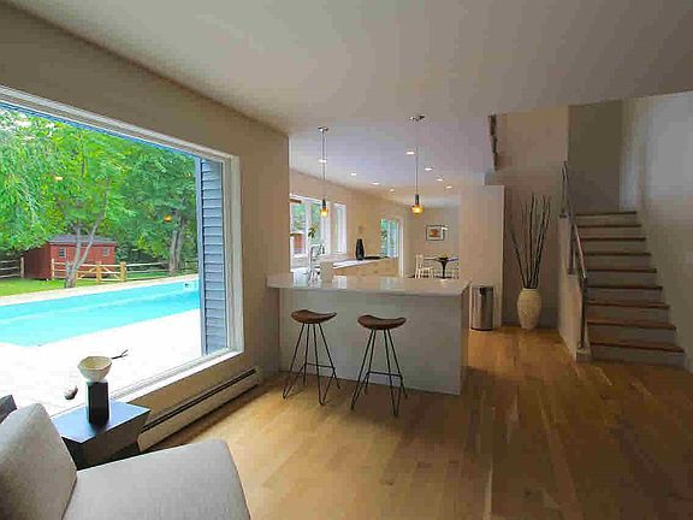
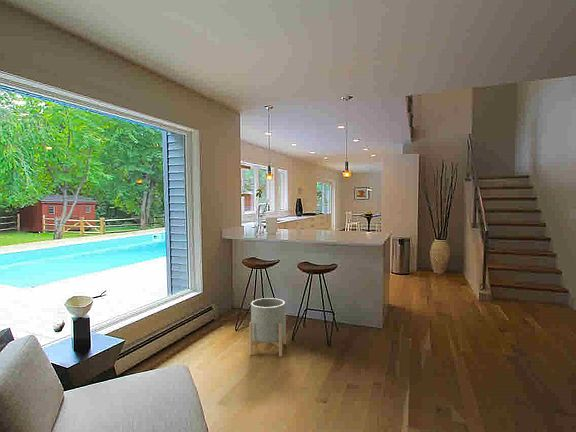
+ planter [248,297,287,358]
